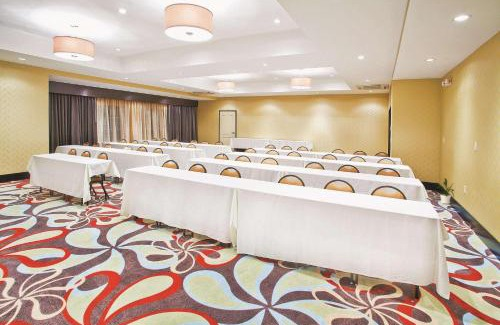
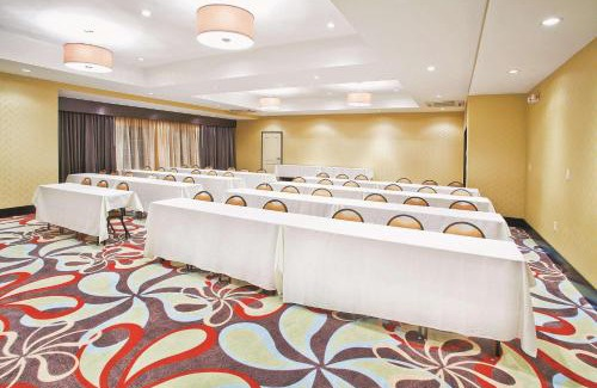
- house plant [435,177,455,205]
